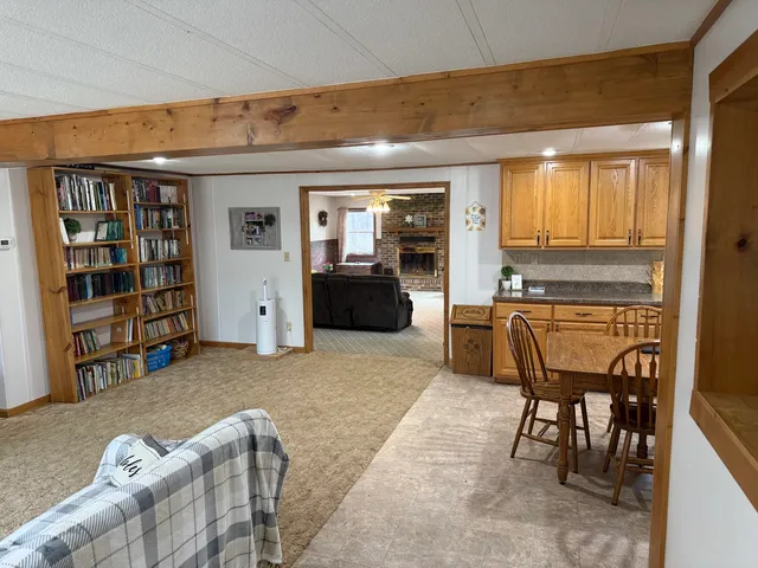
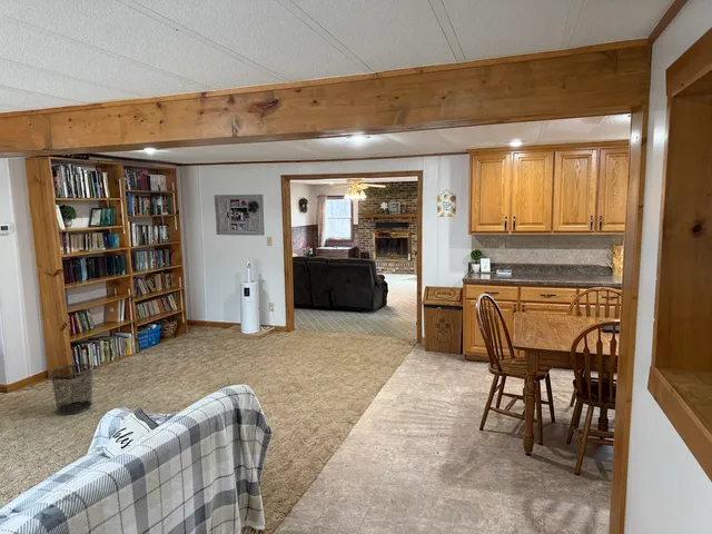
+ waste bin [49,363,95,416]
